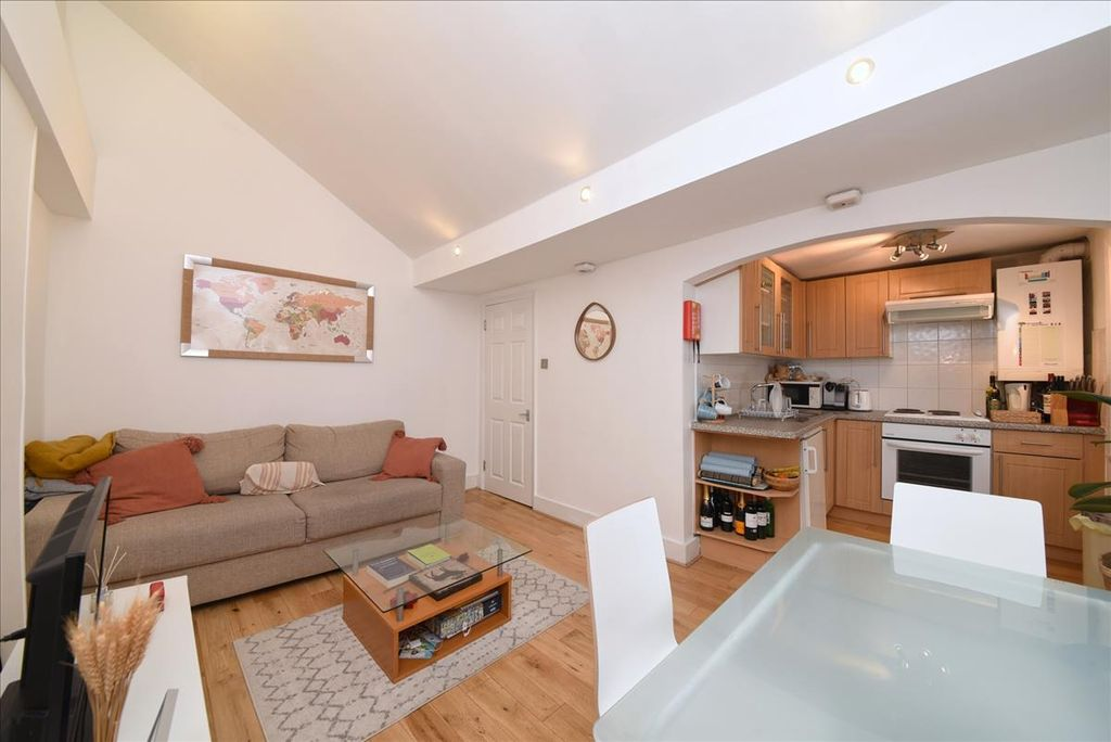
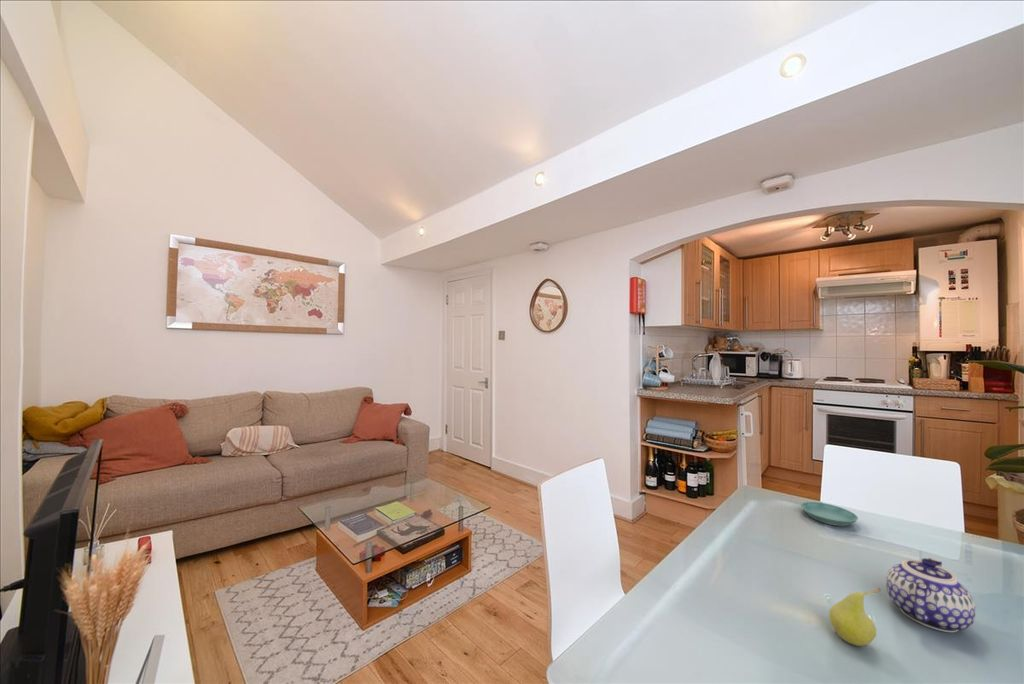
+ teapot [885,557,976,634]
+ fruit [828,587,882,647]
+ saucer [800,501,859,527]
